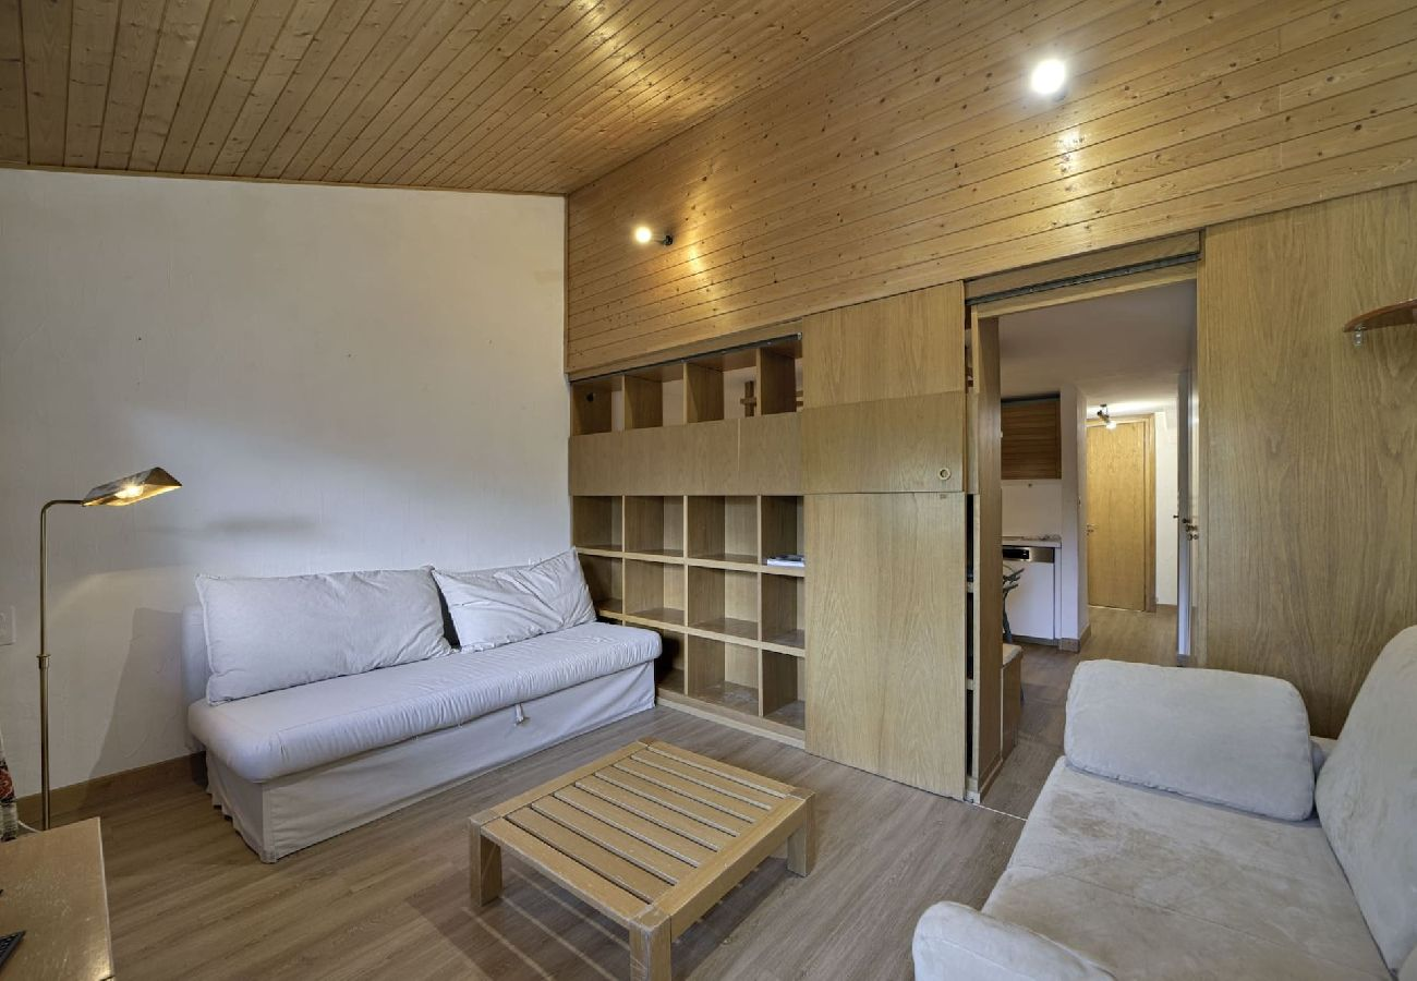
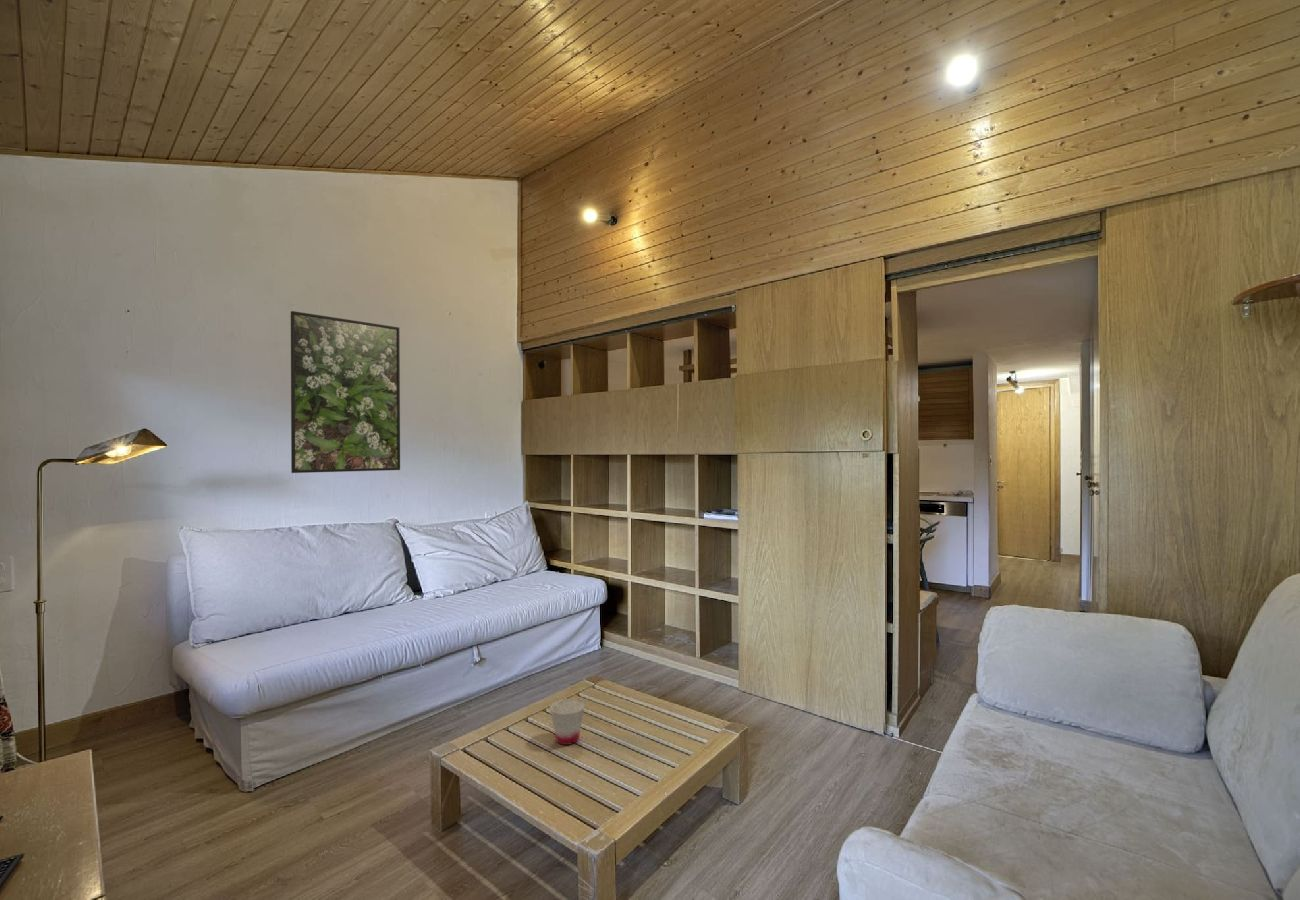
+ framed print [290,310,401,474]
+ cup [549,698,586,746]
